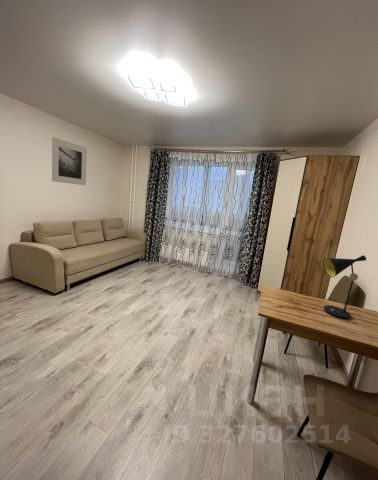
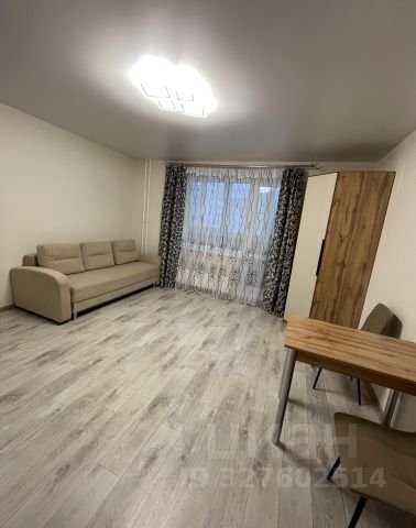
- table lamp [322,254,367,320]
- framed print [51,136,88,186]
